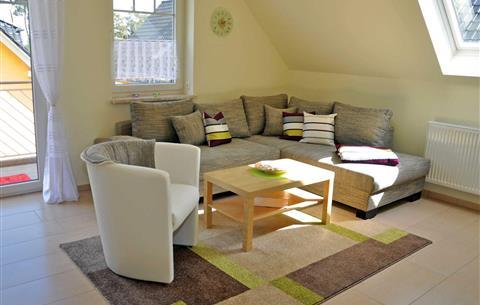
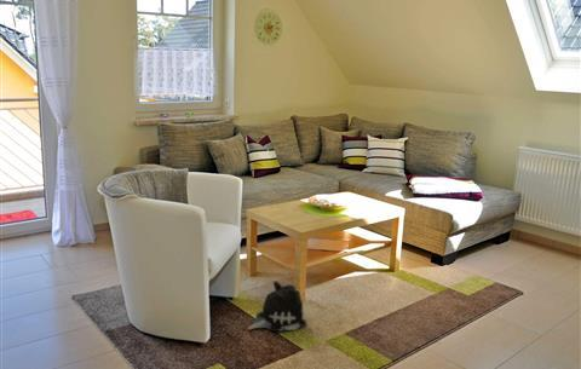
+ plush toy [246,279,307,333]
